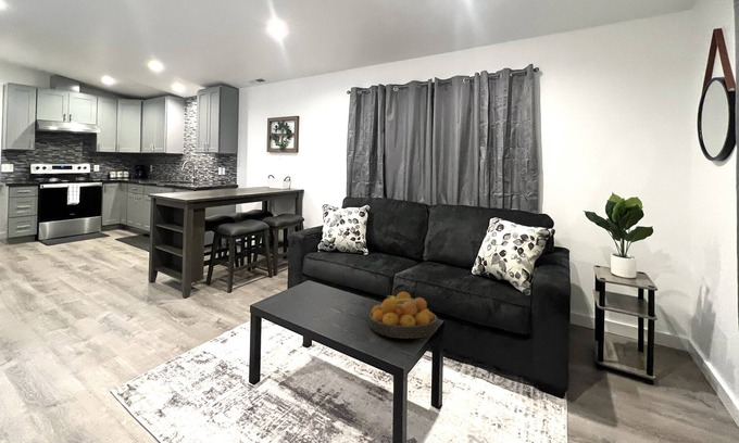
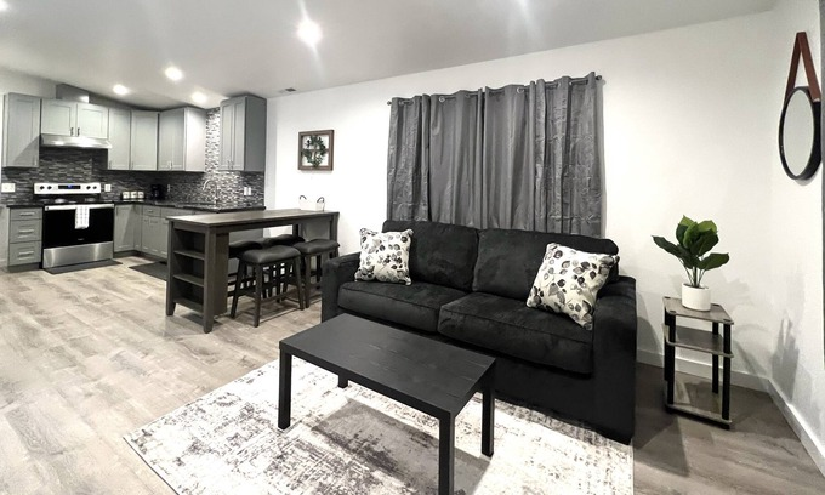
- fruit bowl [368,291,439,339]
